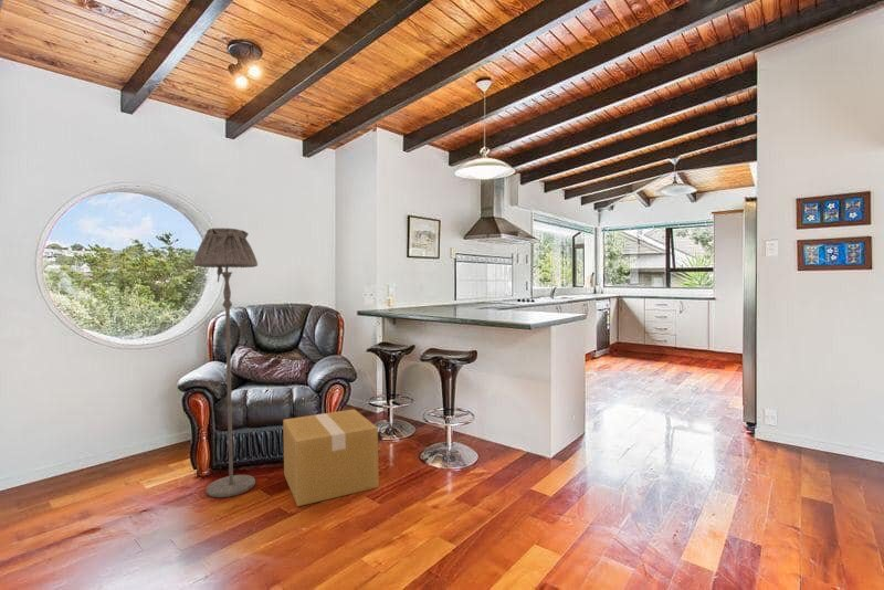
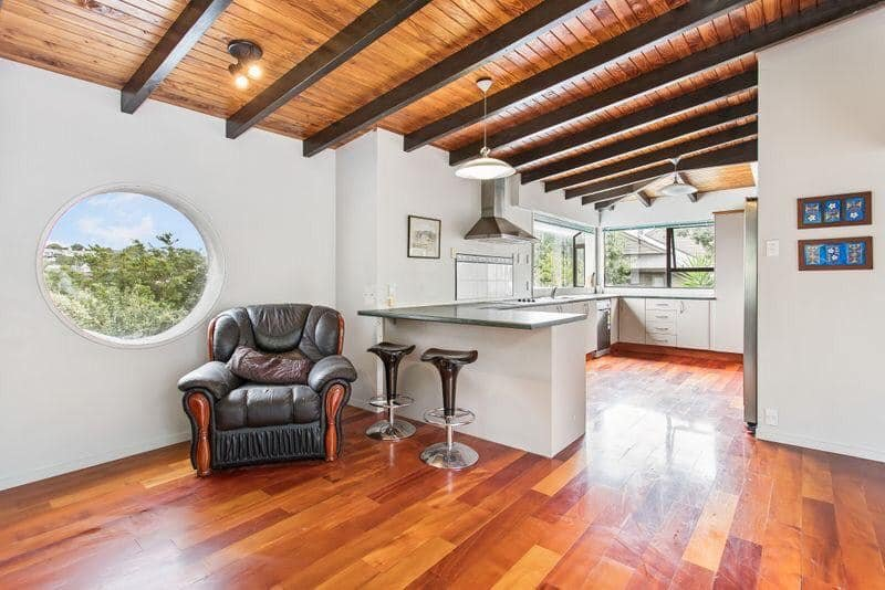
- cardboard box [282,408,380,507]
- floor lamp [192,226,259,498]
